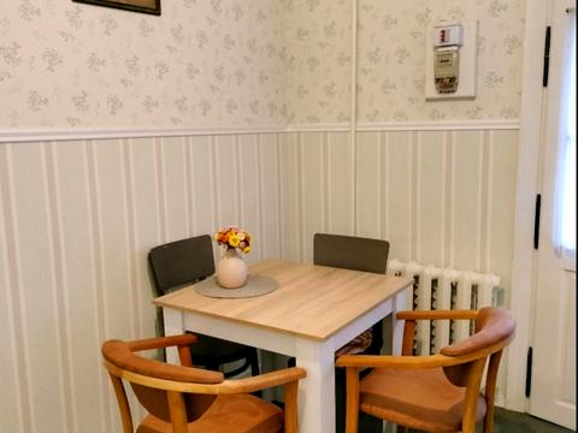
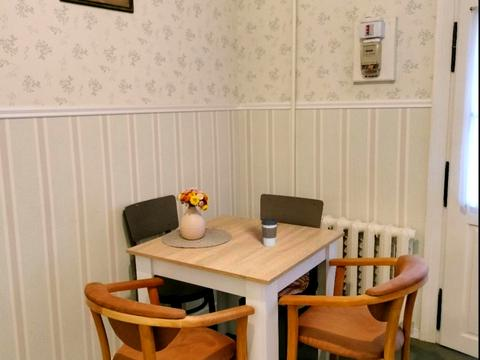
+ coffee cup [260,217,278,248]
